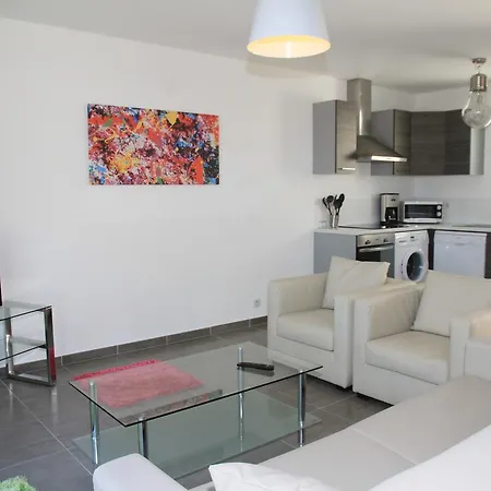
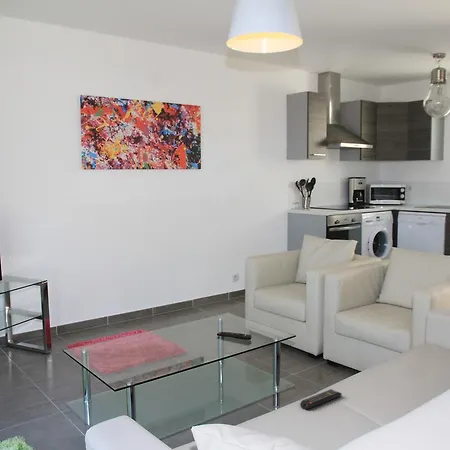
+ remote control [299,388,343,410]
